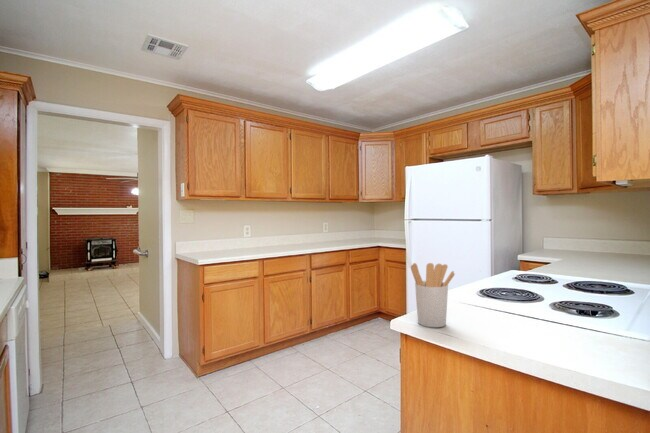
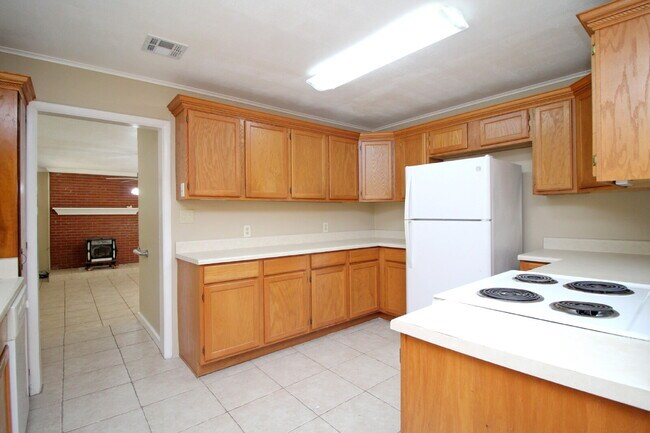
- utensil holder [410,262,456,328]
